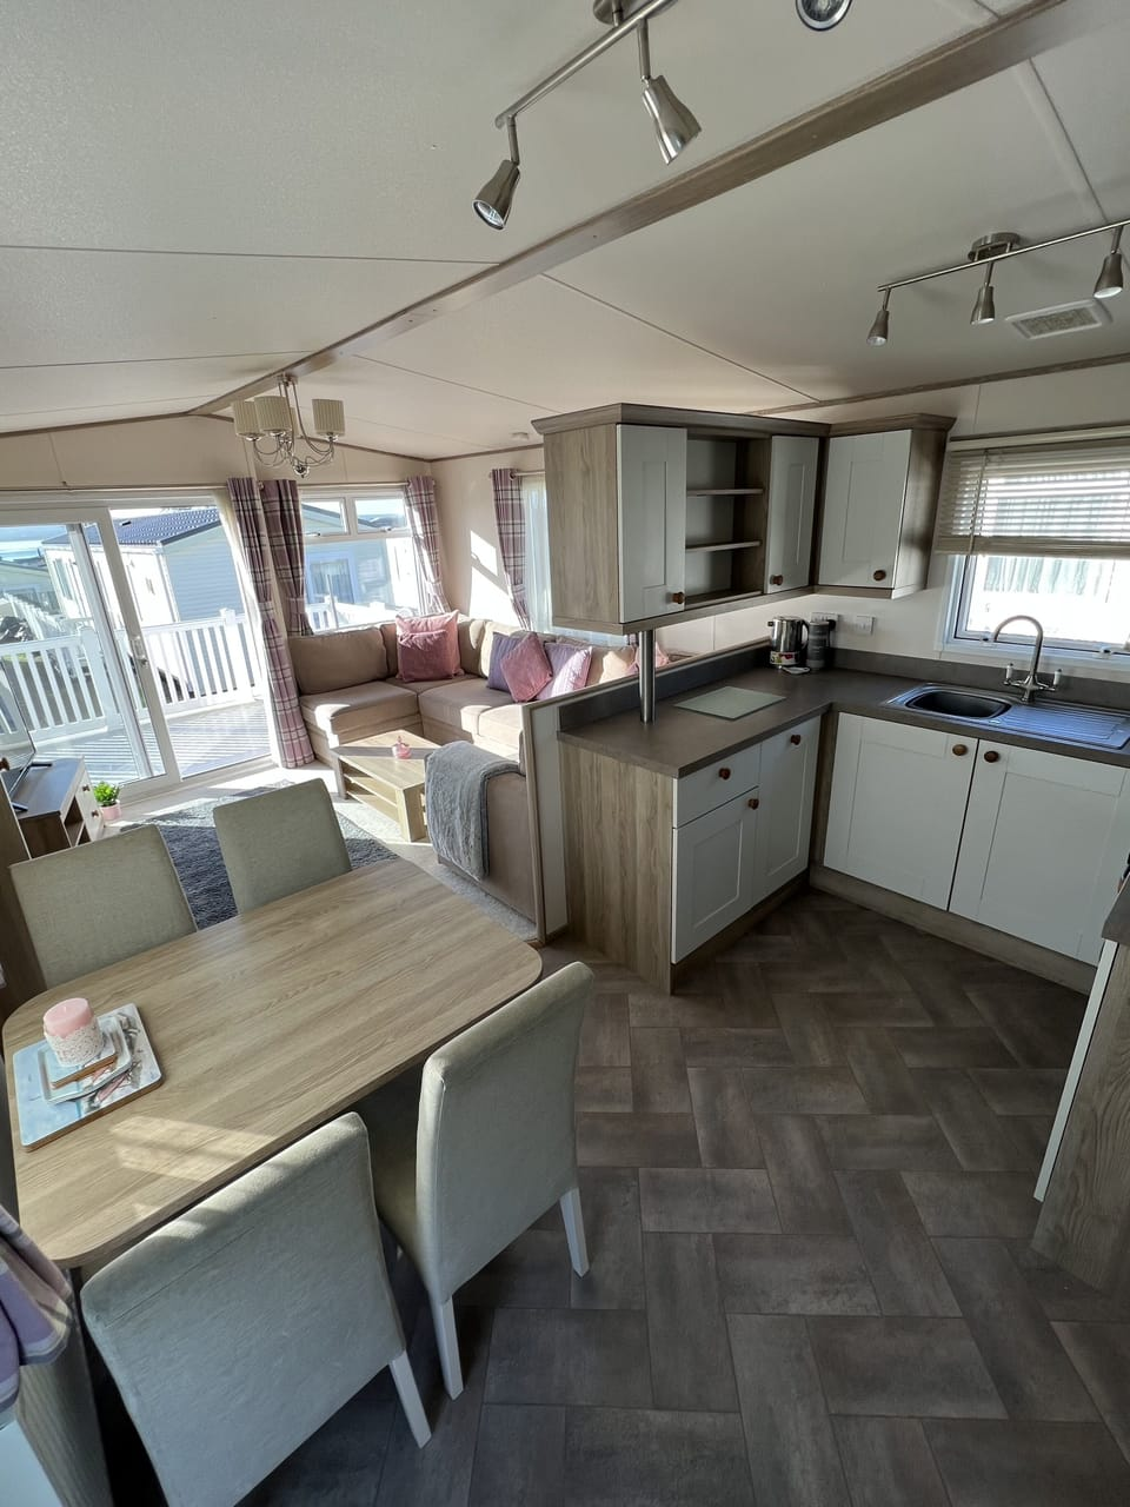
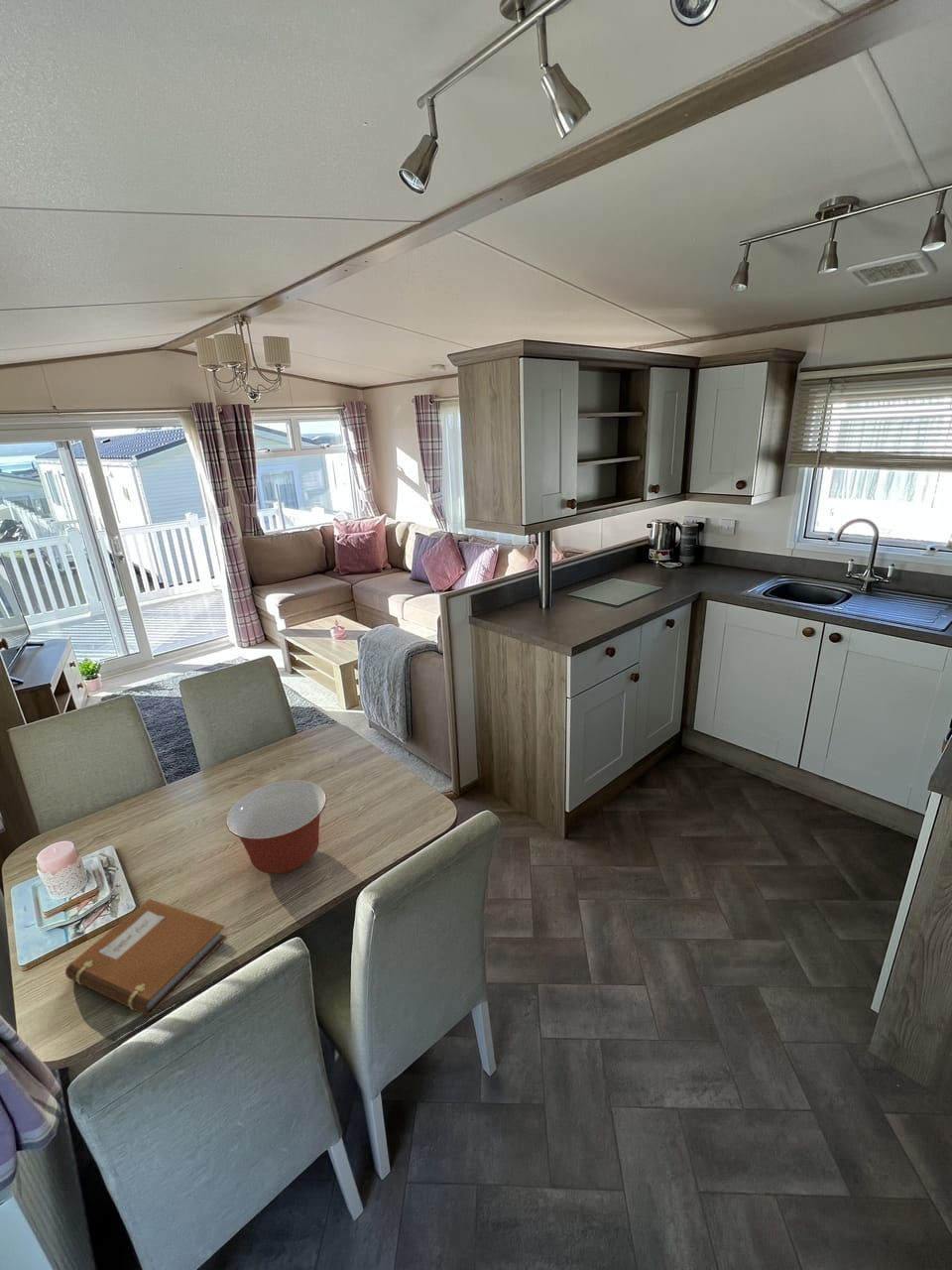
+ mixing bowl [225,779,327,875]
+ notebook [64,898,228,1017]
